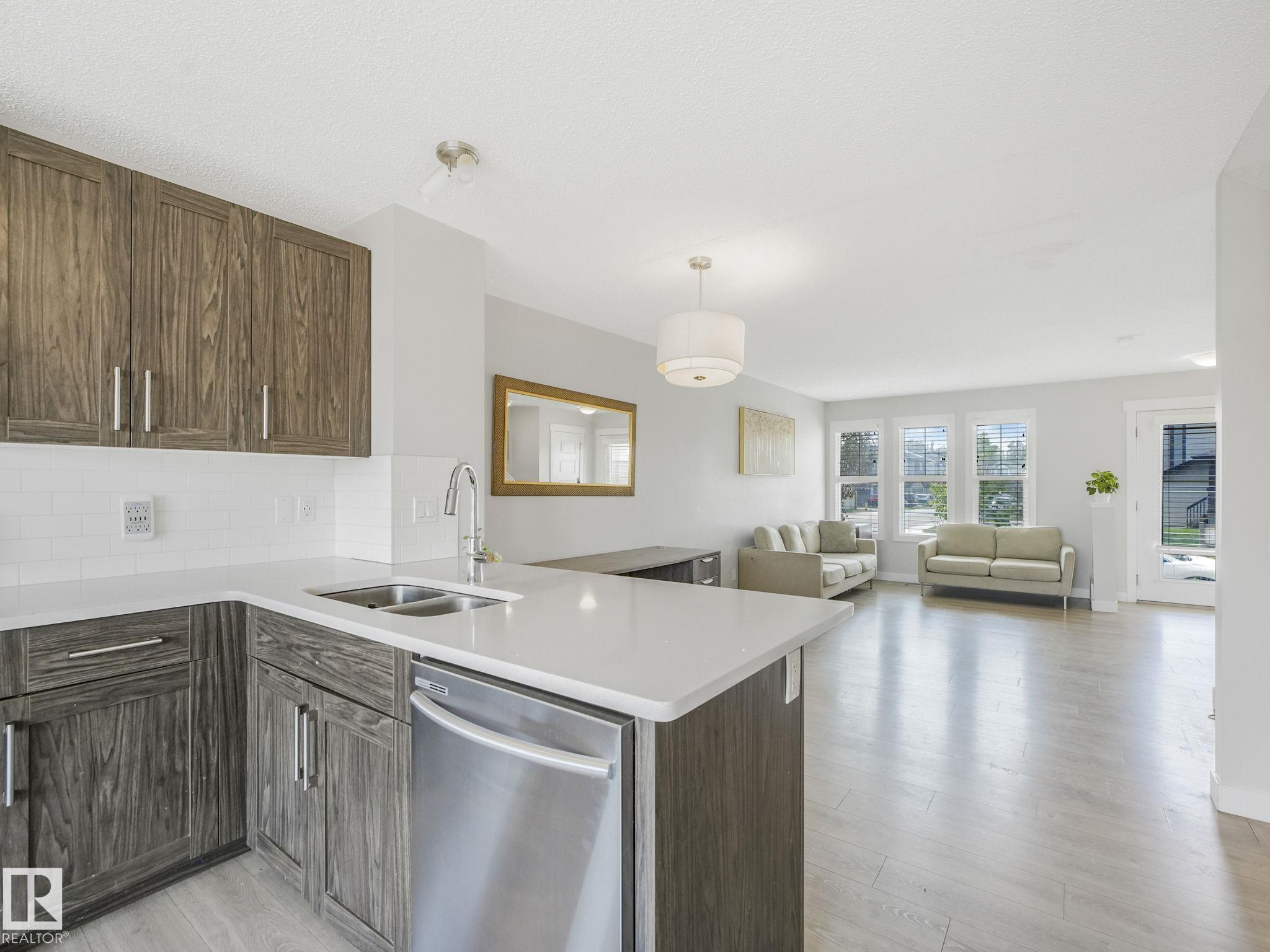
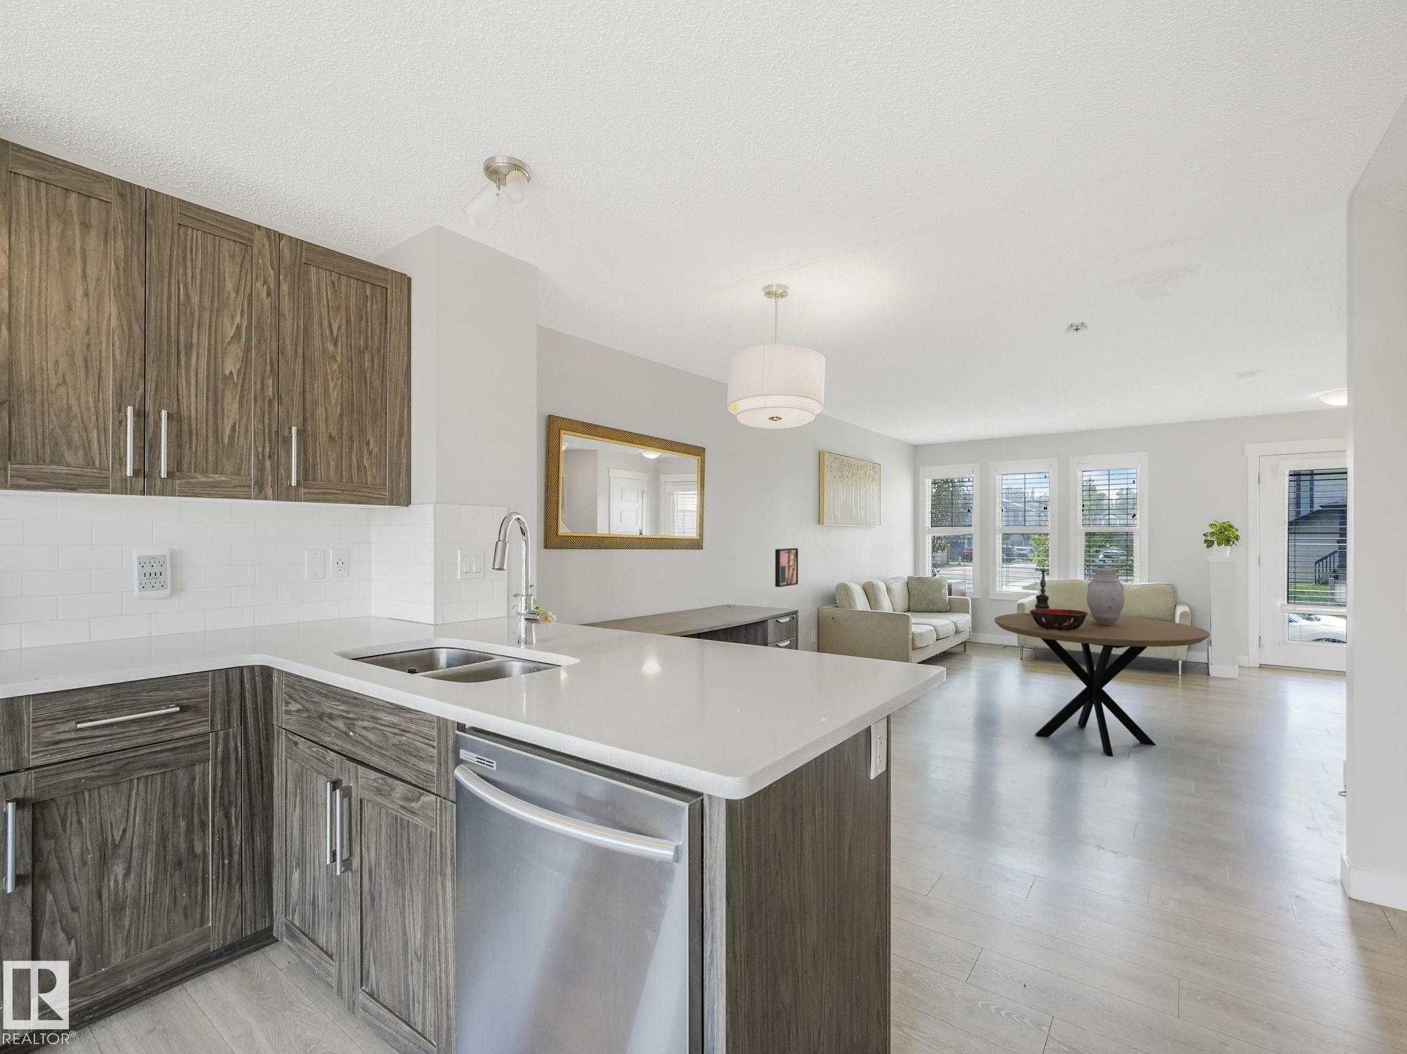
+ smoke detector [1064,321,1090,334]
+ dining table [994,612,1211,757]
+ decorative bowl [1029,609,1088,630]
+ wall art [774,548,799,588]
+ vase [1086,568,1126,626]
+ candle holder [1026,562,1050,616]
